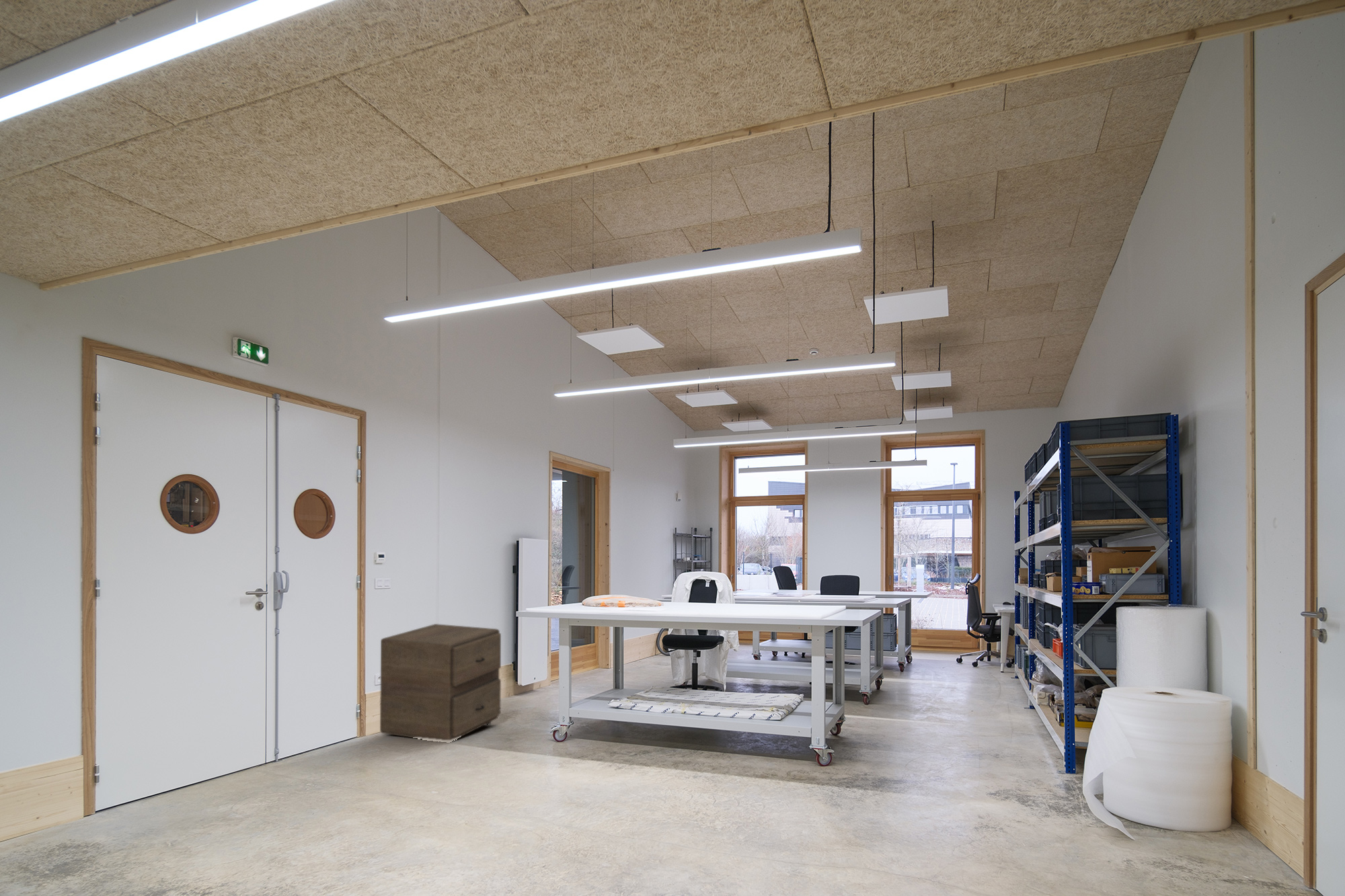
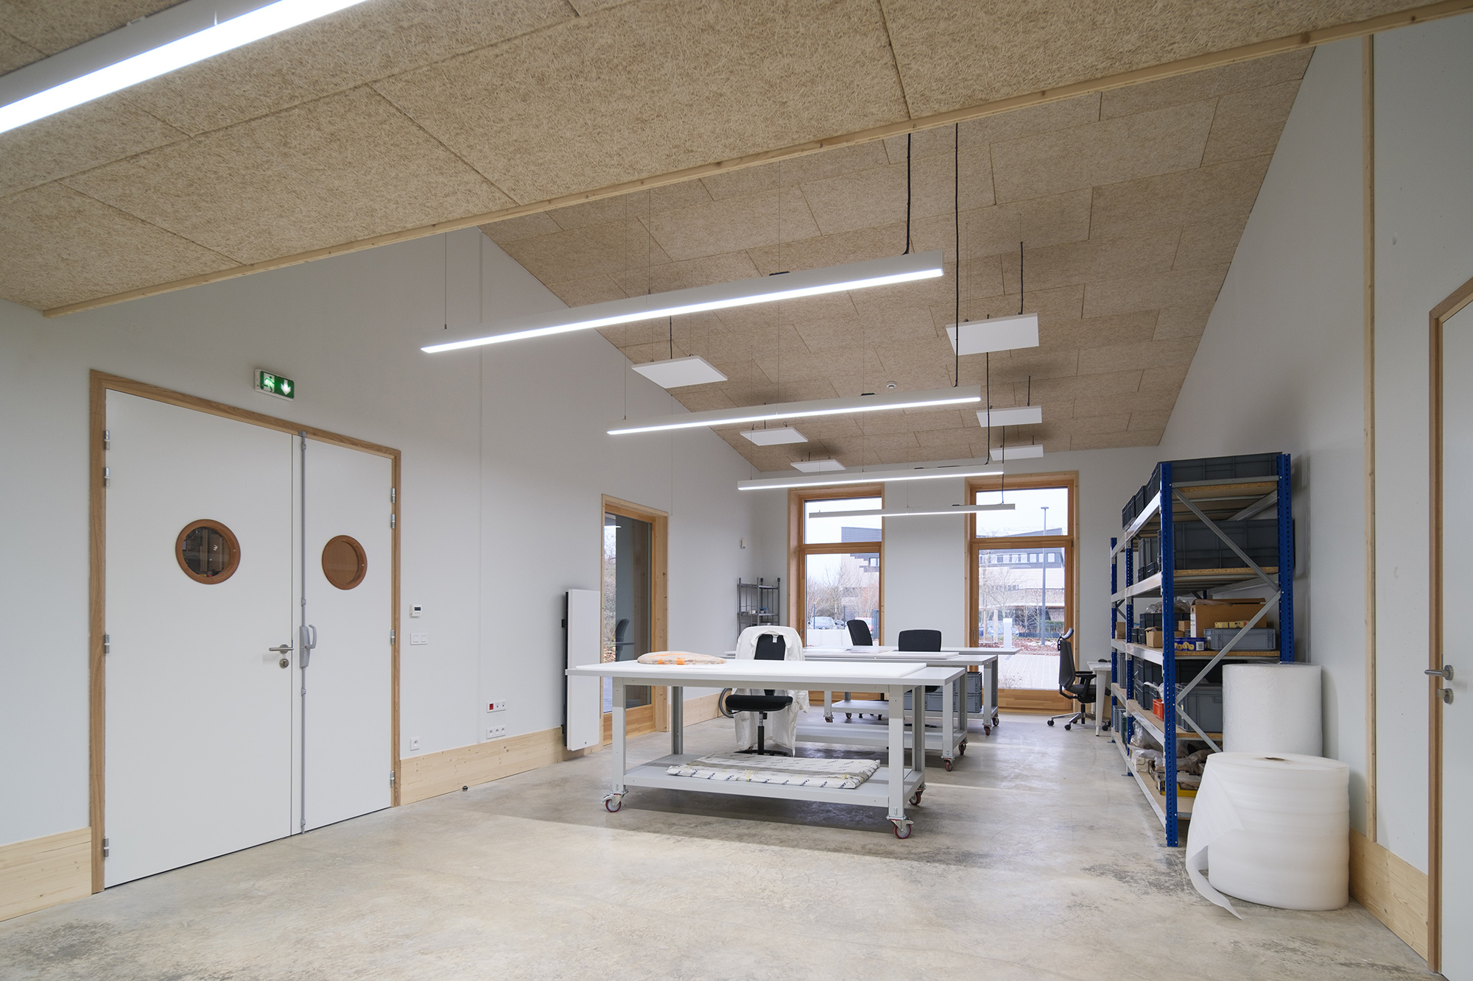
- filing cabinet [379,623,502,741]
